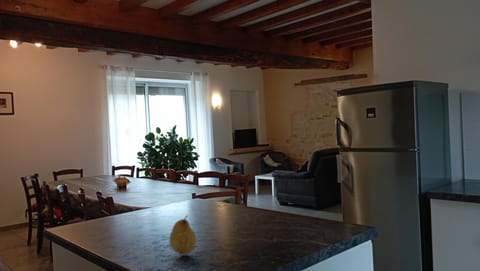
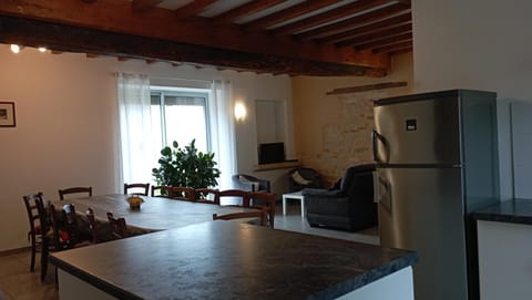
- fruit [168,215,197,256]
